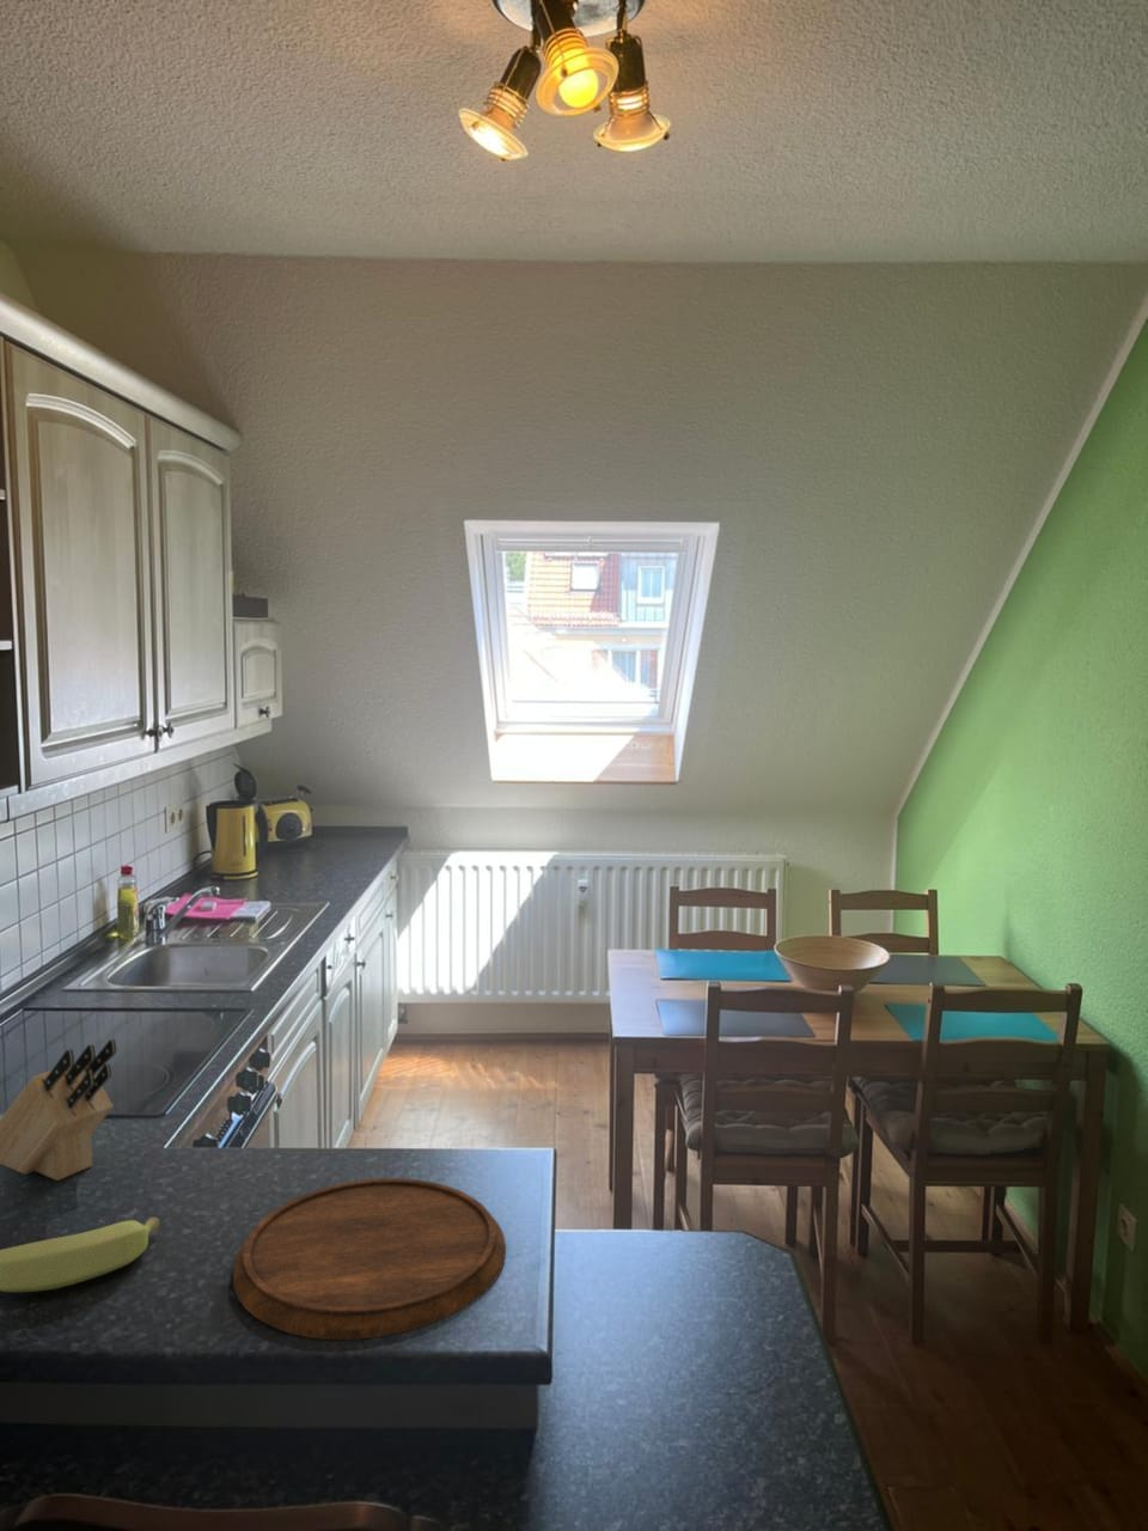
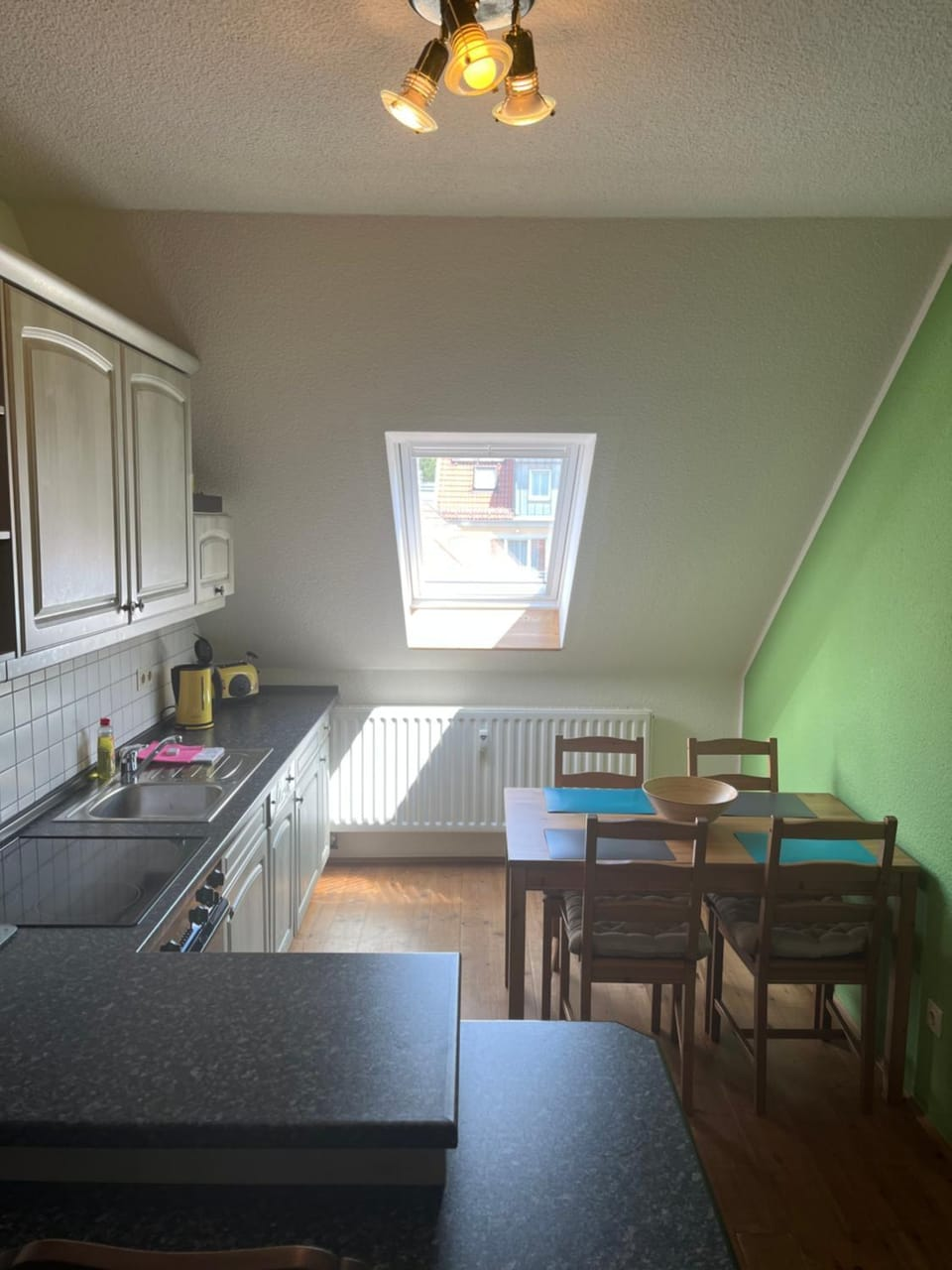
- cutting board [232,1177,506,1341]
- knife block [0,1037,117,1181]
- banana [0,1216,160,1294]
